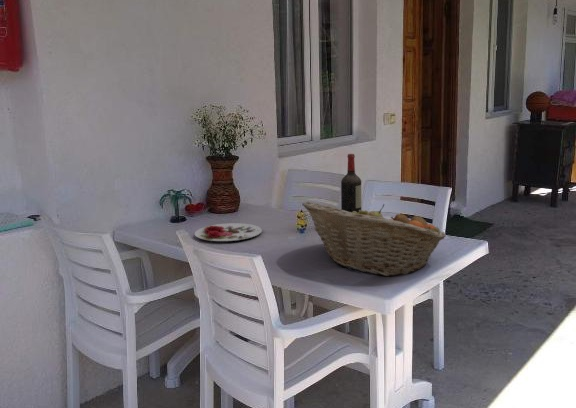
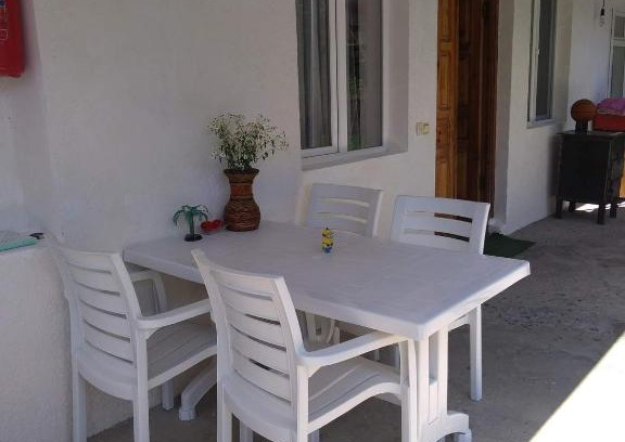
- fruit basket [301,201,447,277]
- plate [194,222,263,242]
- wine bottle [340,153,362,213]
